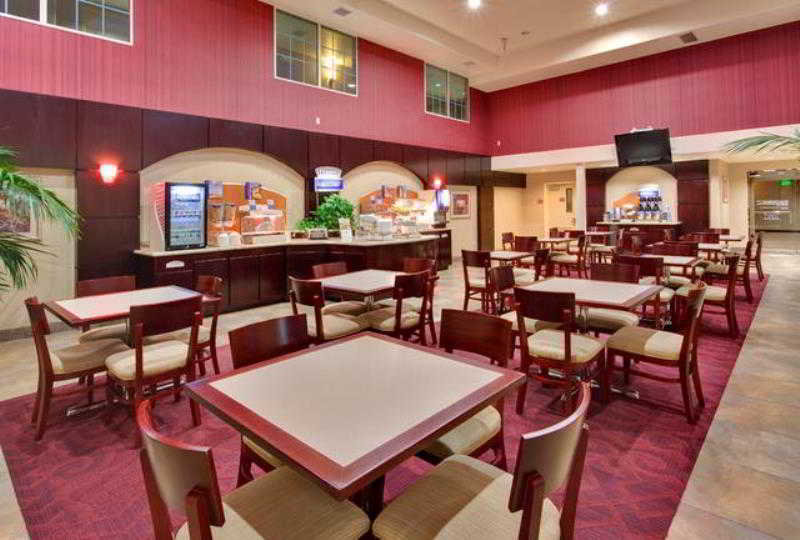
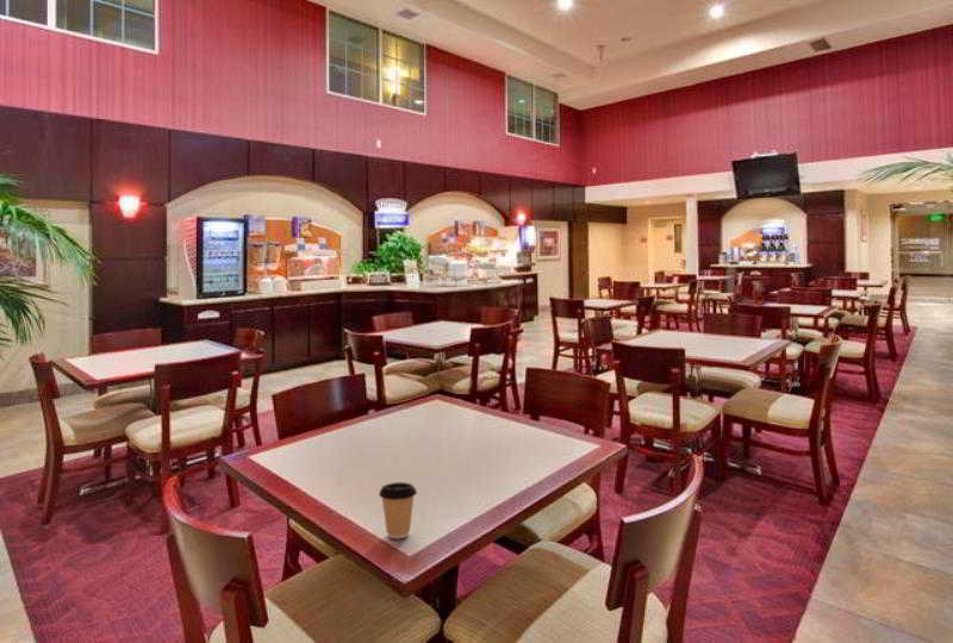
+ coffee cup [378,481,418,539]
